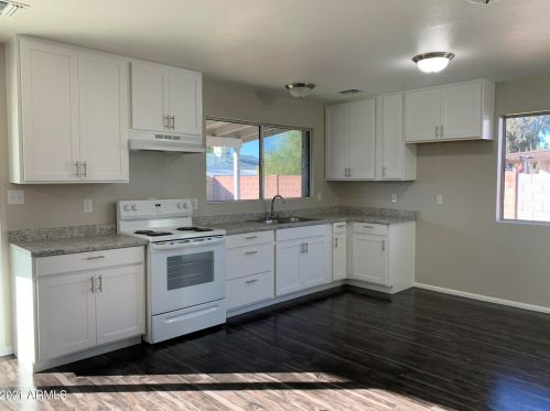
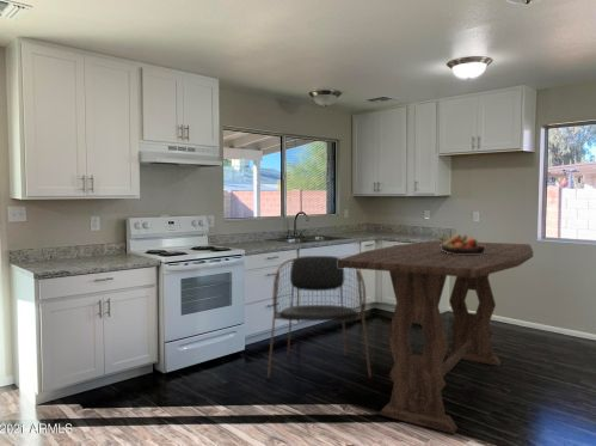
+ dining chair [266,255,373,379]
+ fruit bowl [436,233,486,255]
+ dining table [338,239,534,435]
